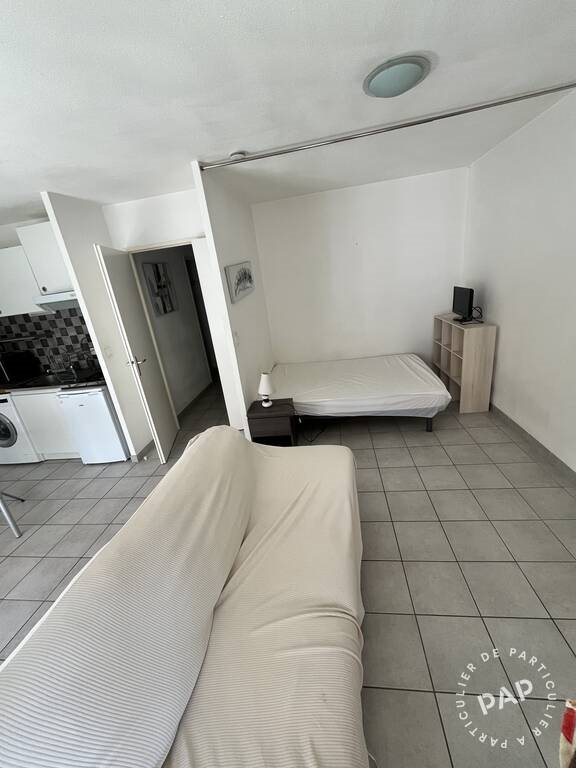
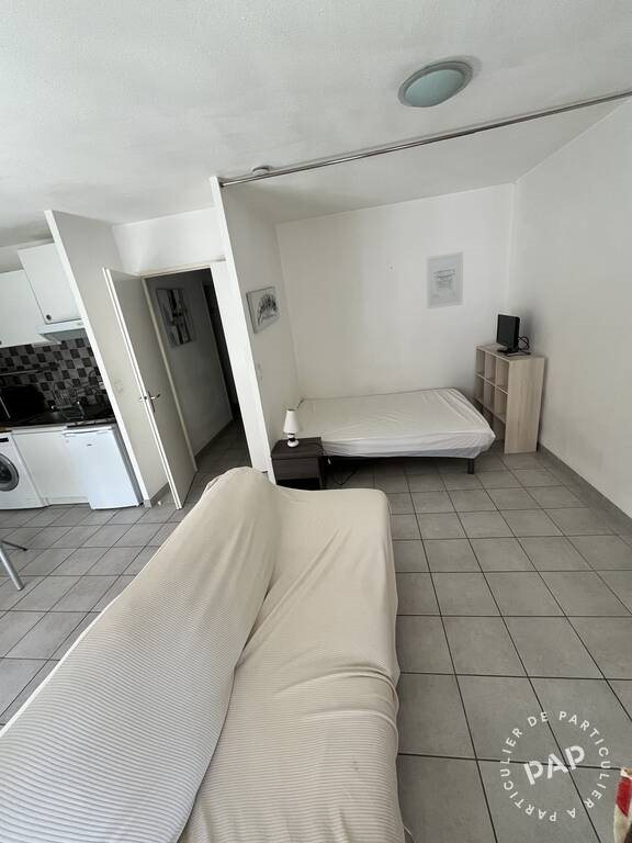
+ wall art [425,250,464,310]
